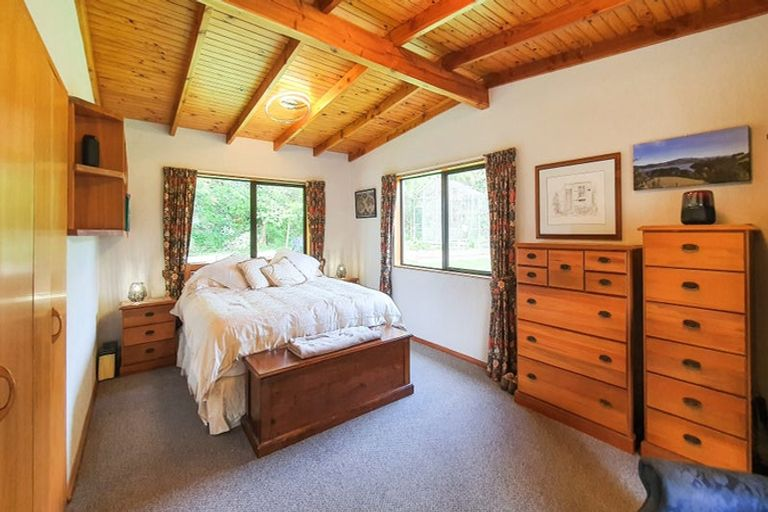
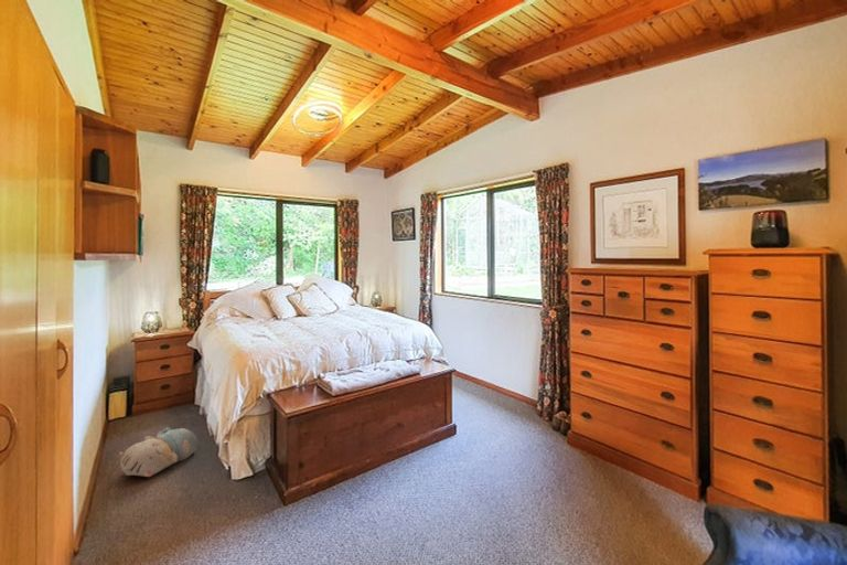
+ plush toy [118,426,200,478]
